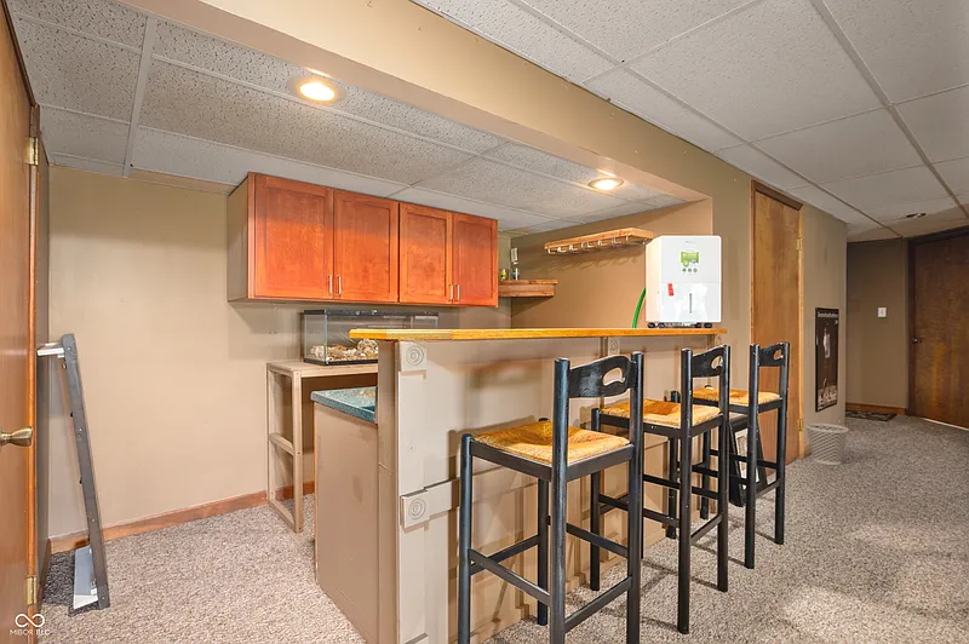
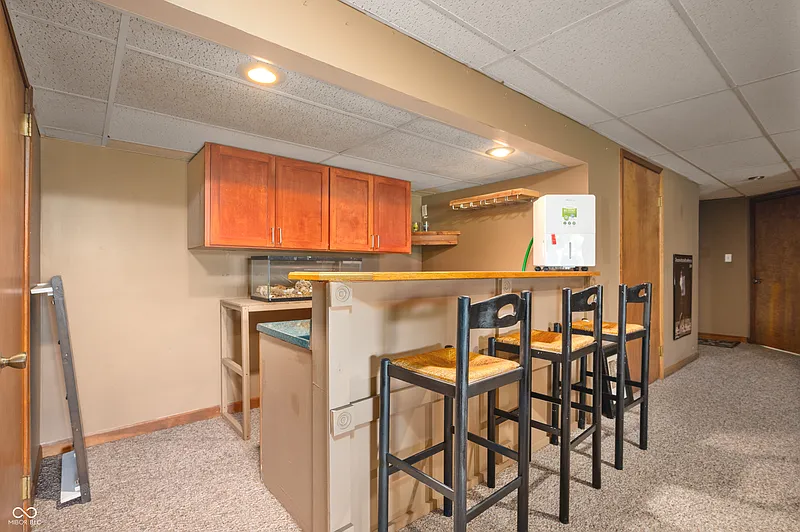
- wastebasket [804,422,850,466]
